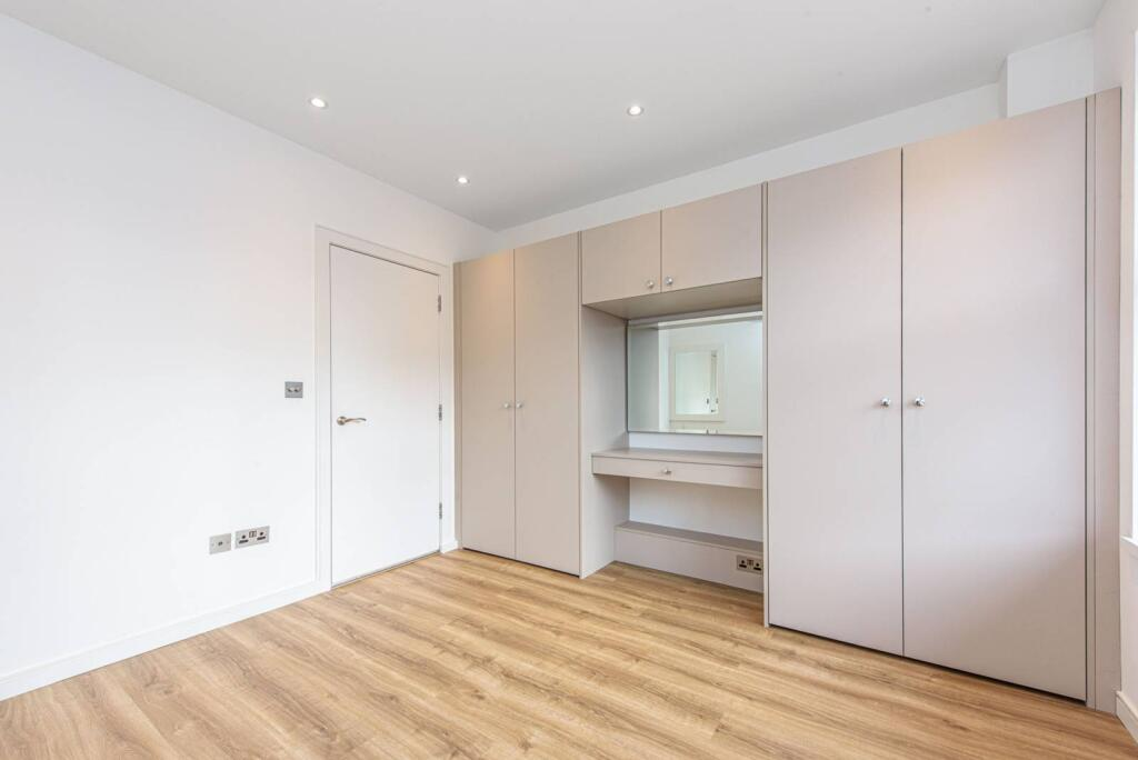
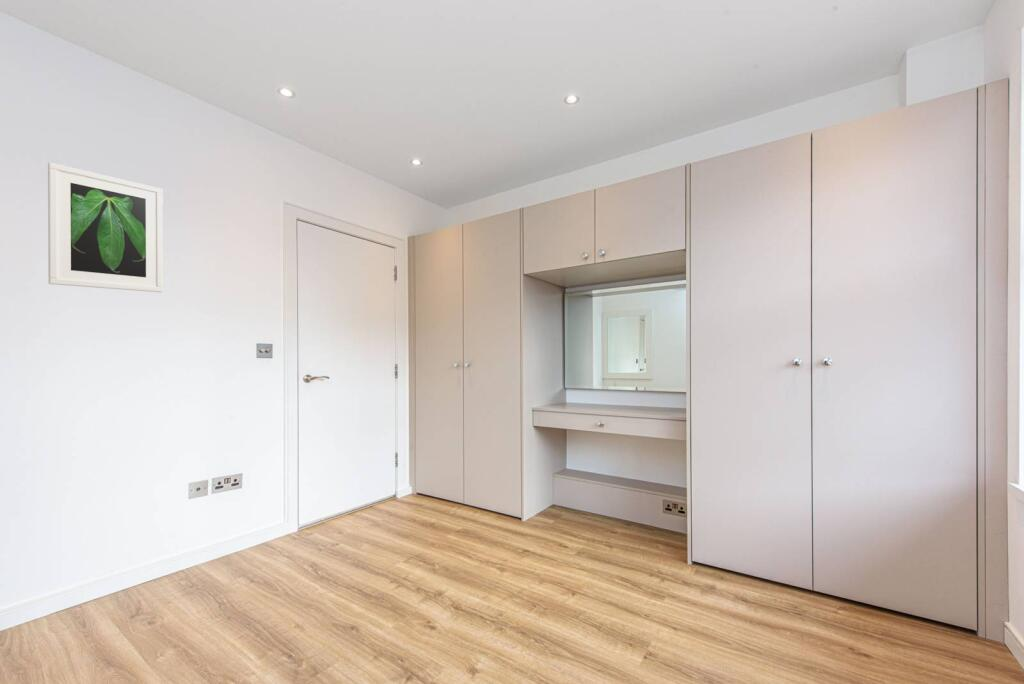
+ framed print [47,162,164,293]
